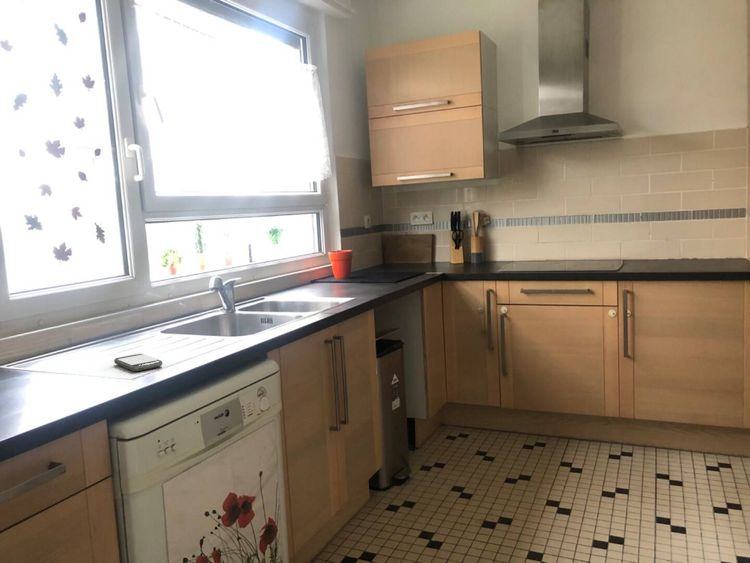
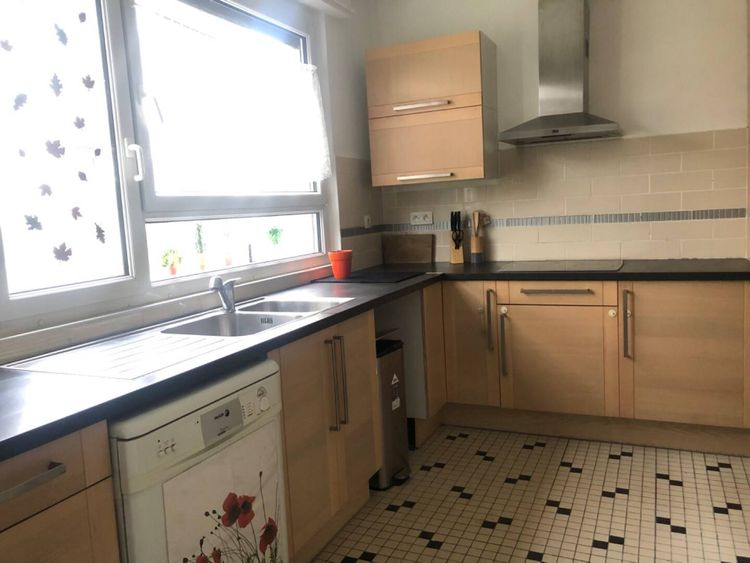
- smartphone [113,353,163,372]
